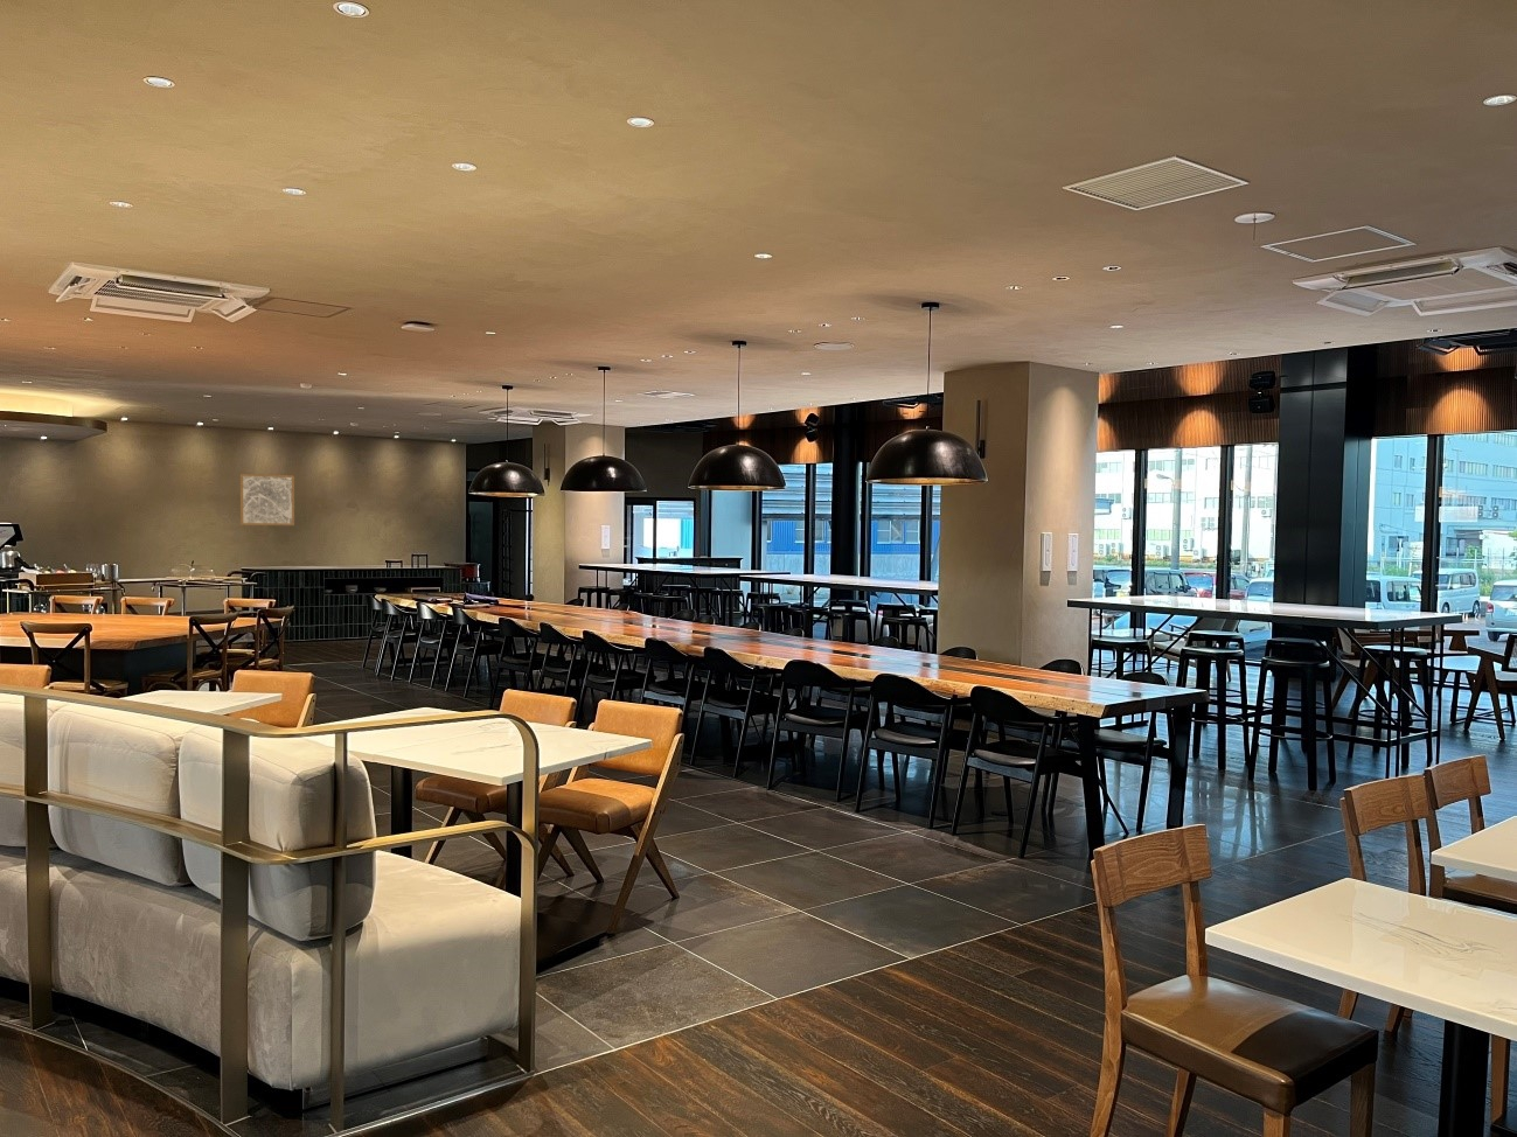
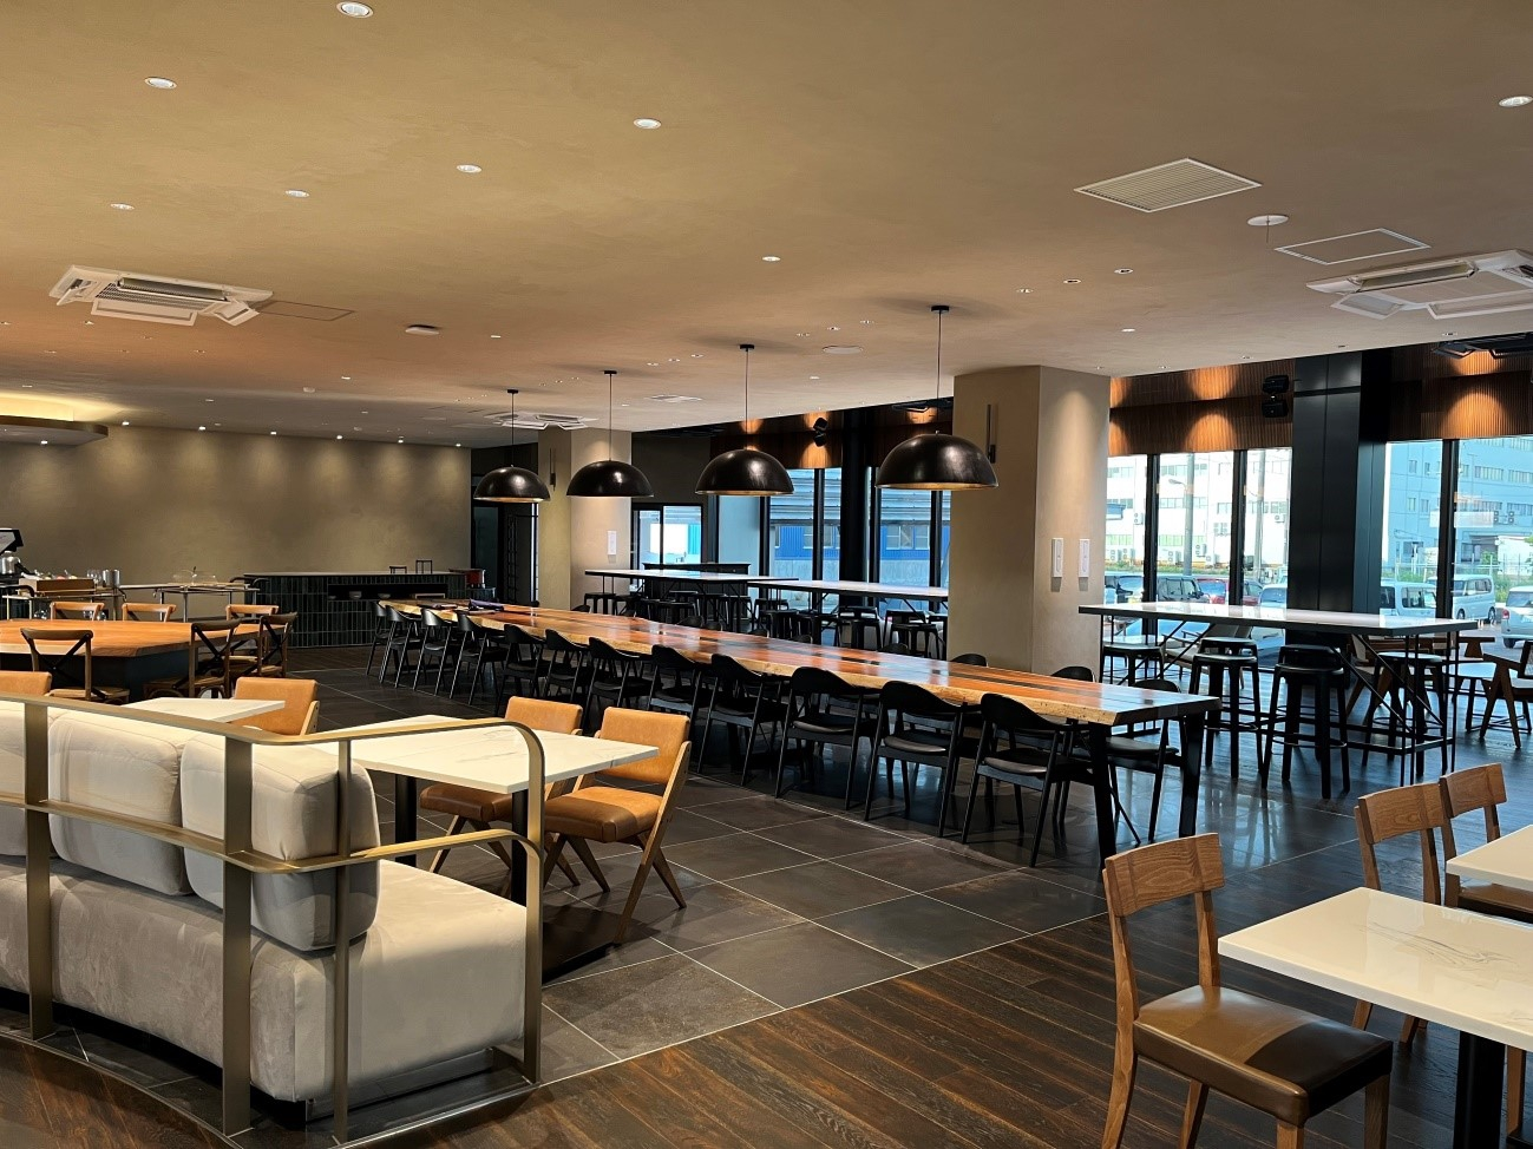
- wall art [239,473,295,527]
